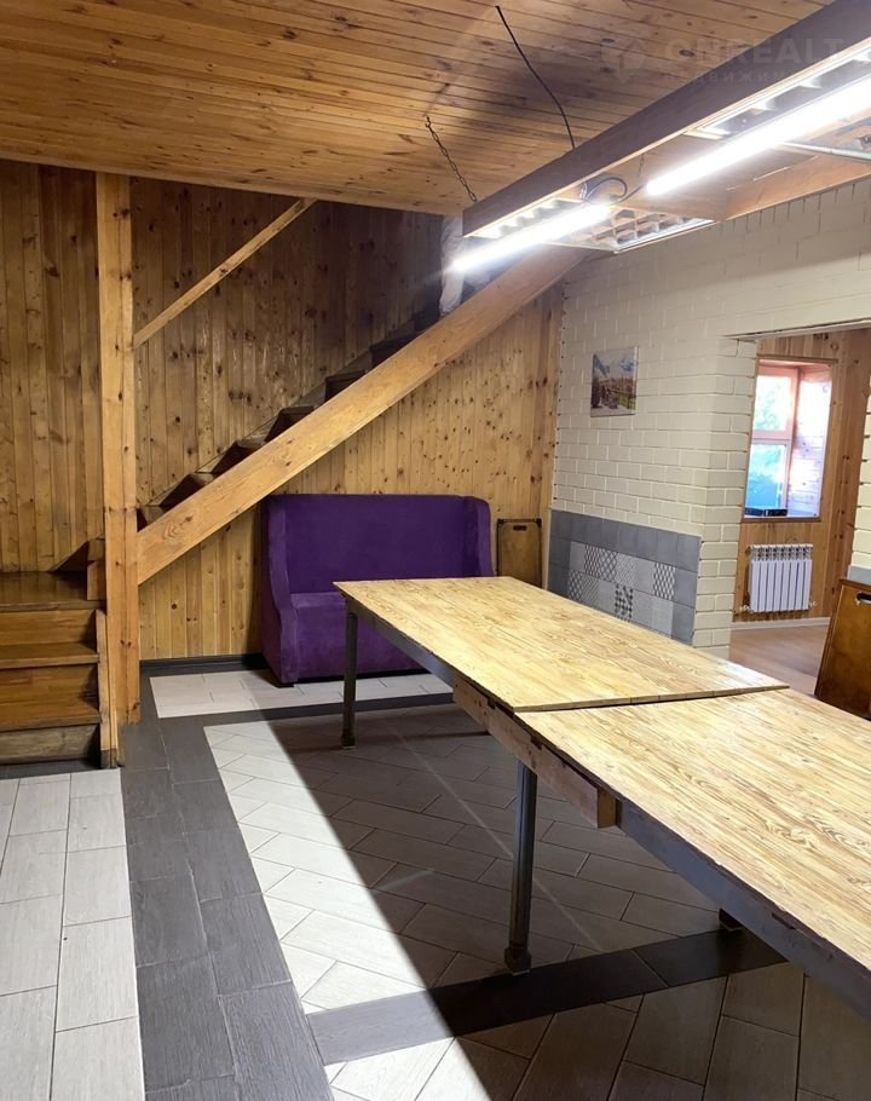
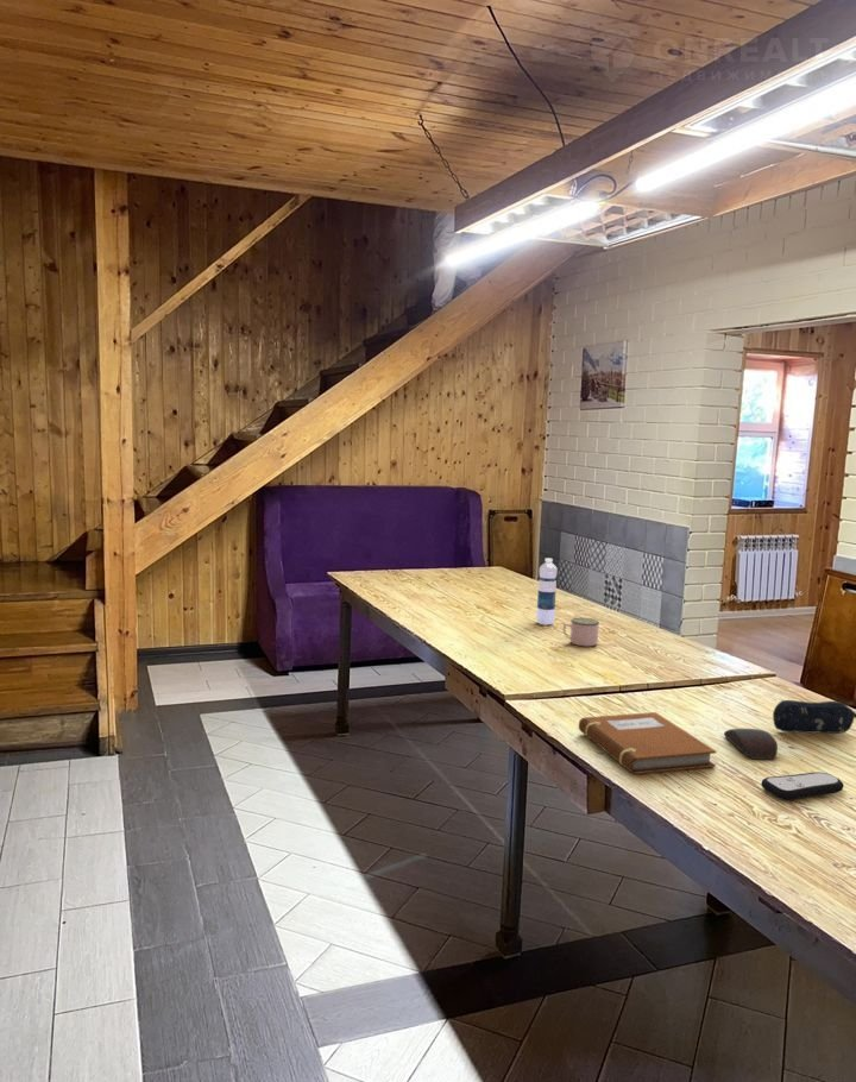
+ notebook [578,711,717,775]
+ remote control [760,770,845,801]
+ mug [562,617,600,648]
+ computer mouse [723,728,779,760]
+ water bottle [535,558,559,625]
+ pencil case [772,699,856,735]
